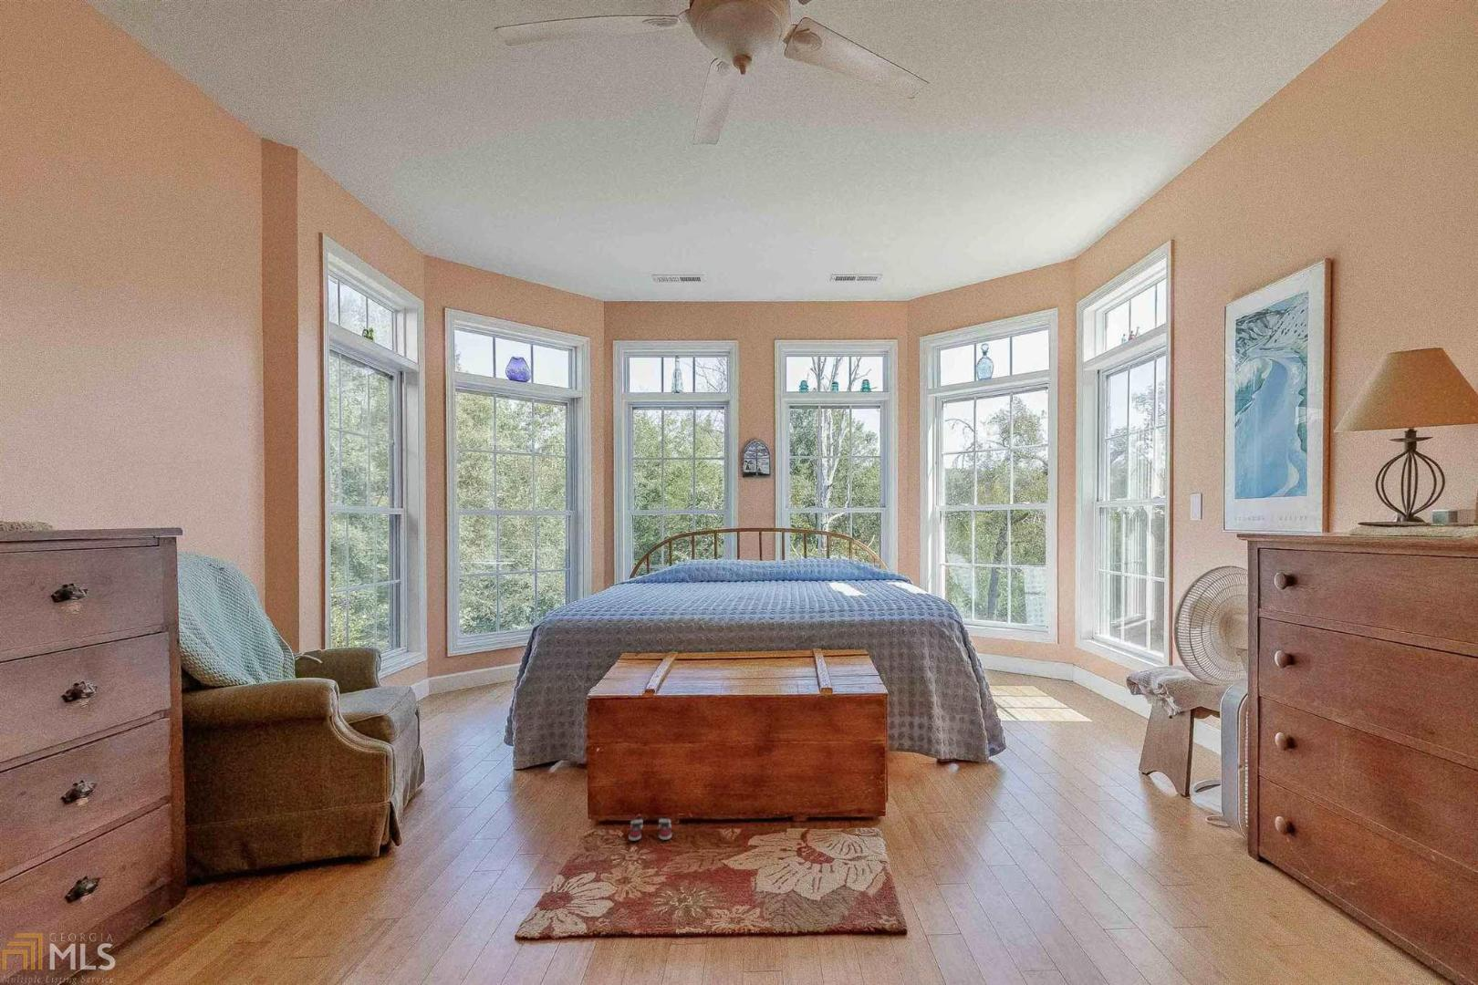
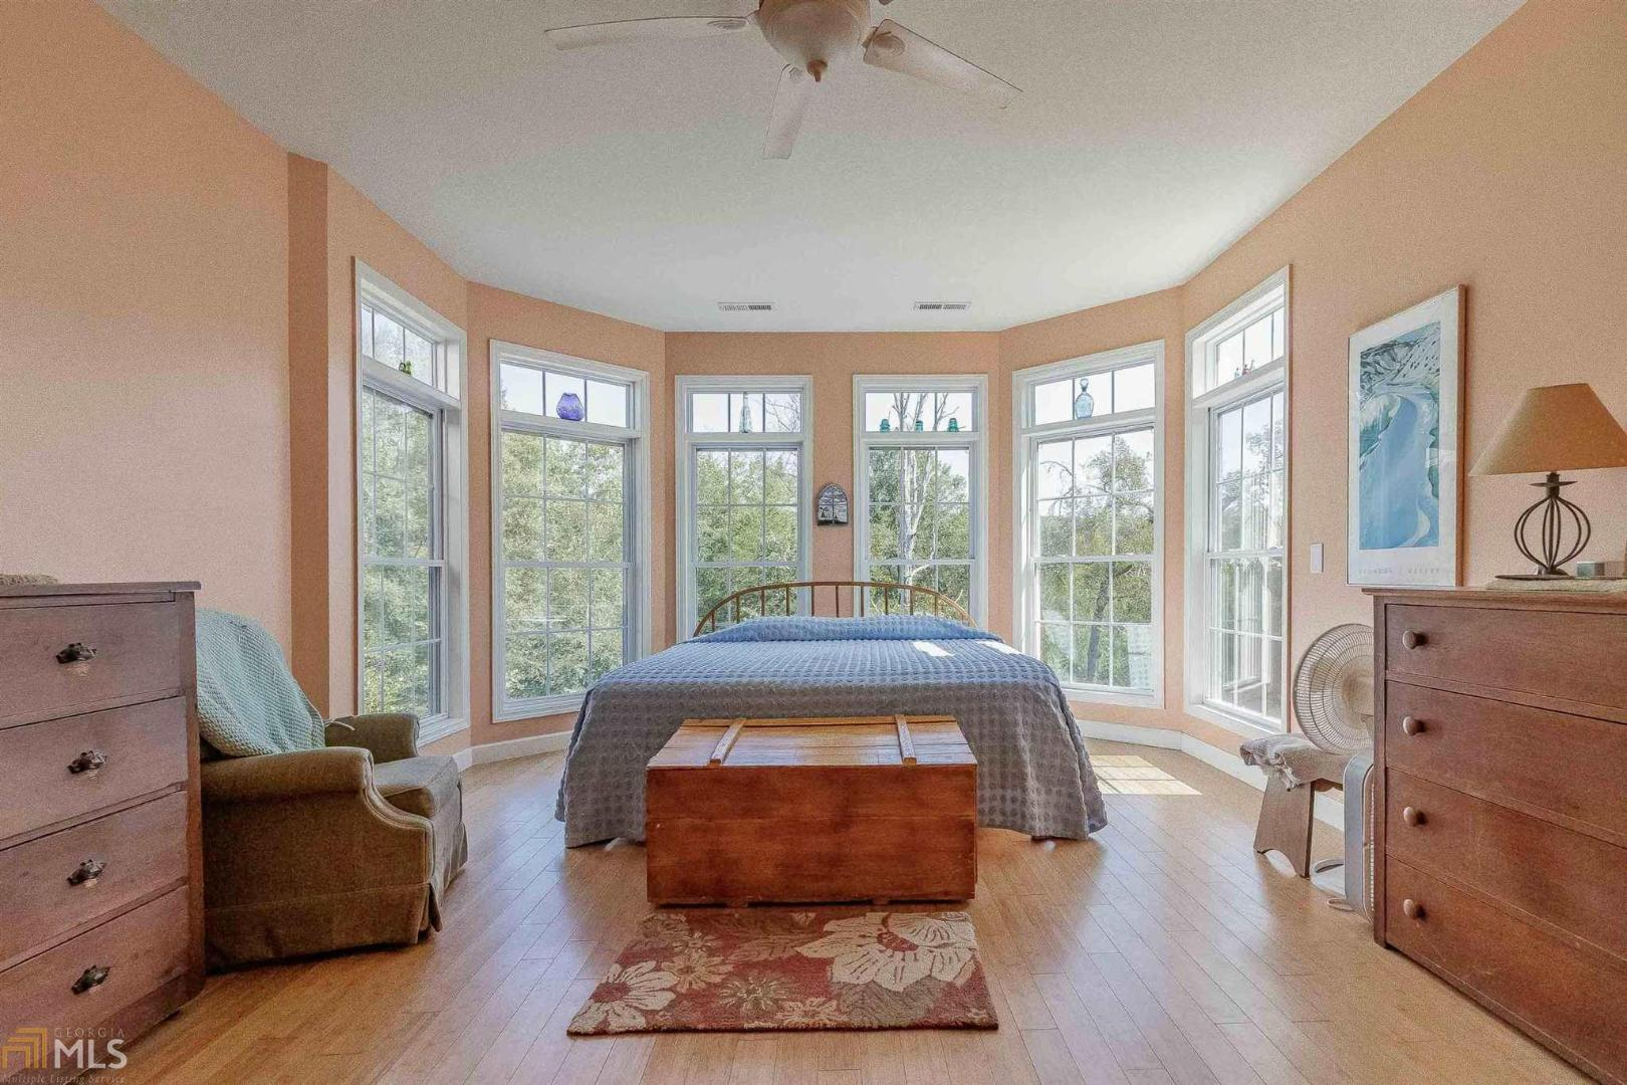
- sneaker [628,815,672,842]
